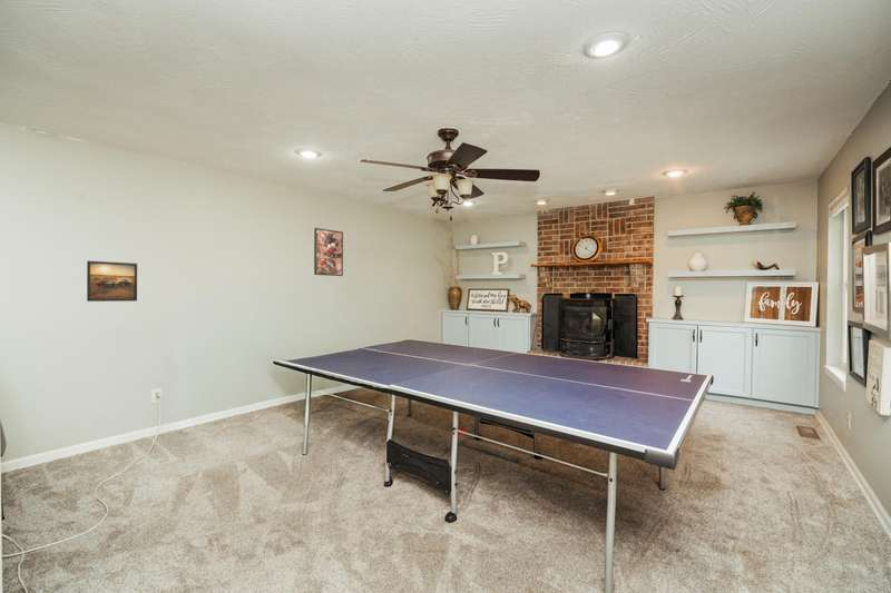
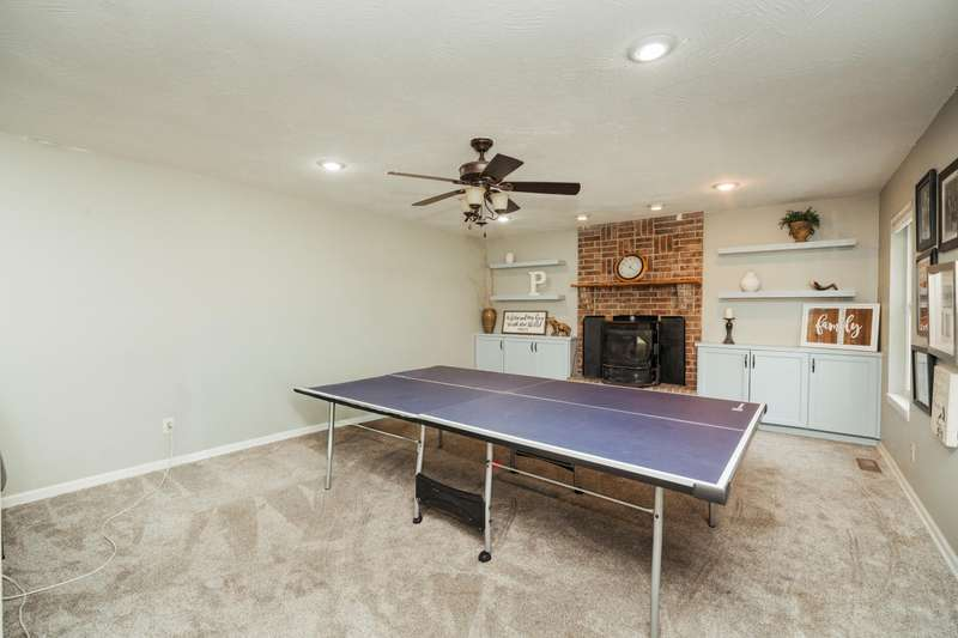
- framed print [86,260,138,303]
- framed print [313,227,344,277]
